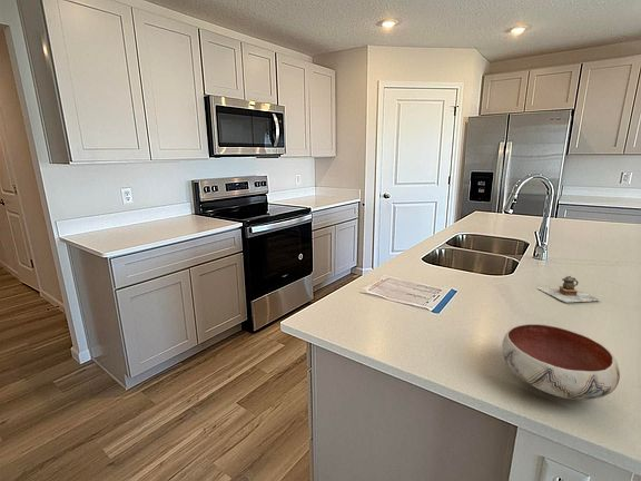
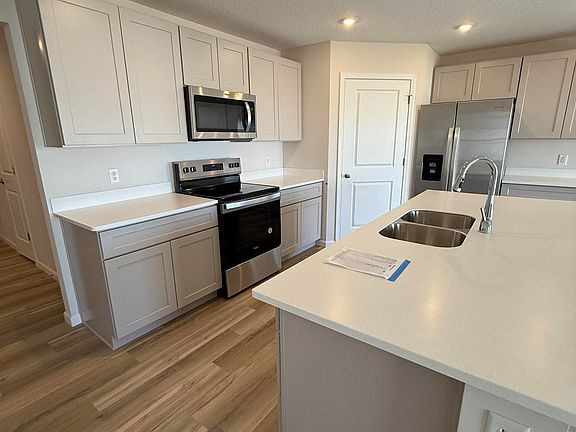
- bowl [501,323,621,401]
- teapot [536,275,601,304]
